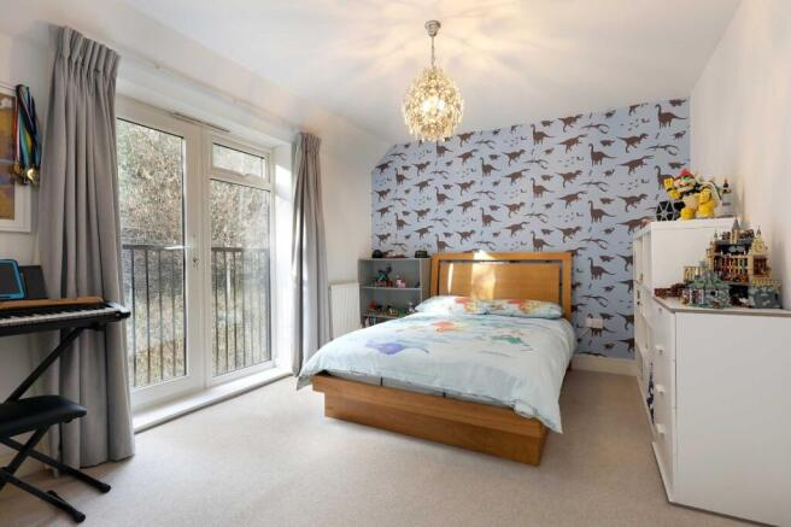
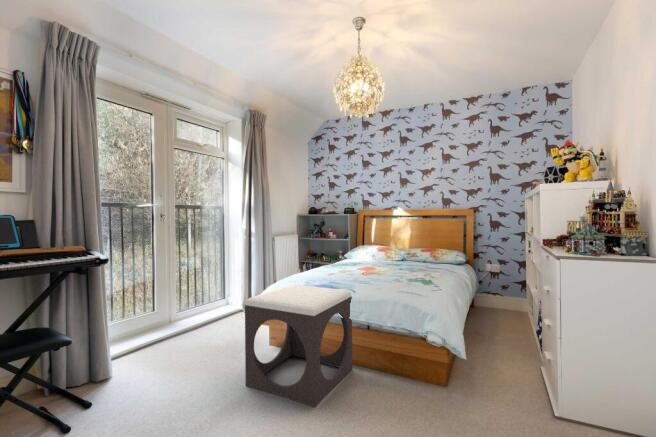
+ footstool [244,283,353,408]
